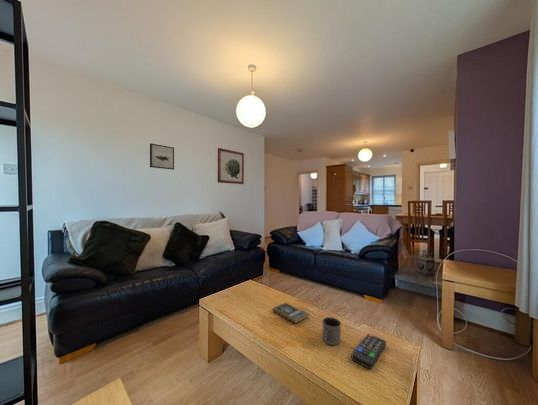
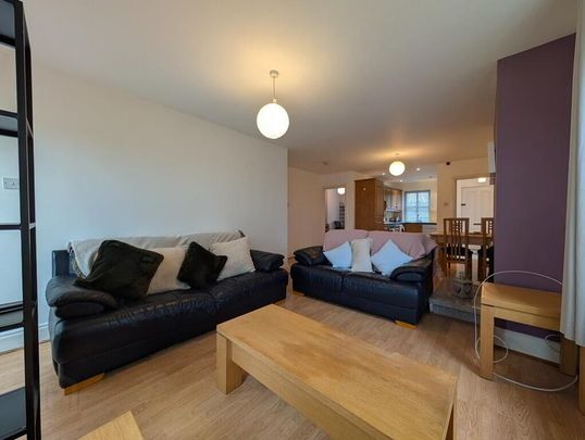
- remote control [351,333,387,370]
- book [272,302,310,324]
- wall art [217,147,245,185]
- mug [321,316,342,346]
- wall art [149,143,175,171]
